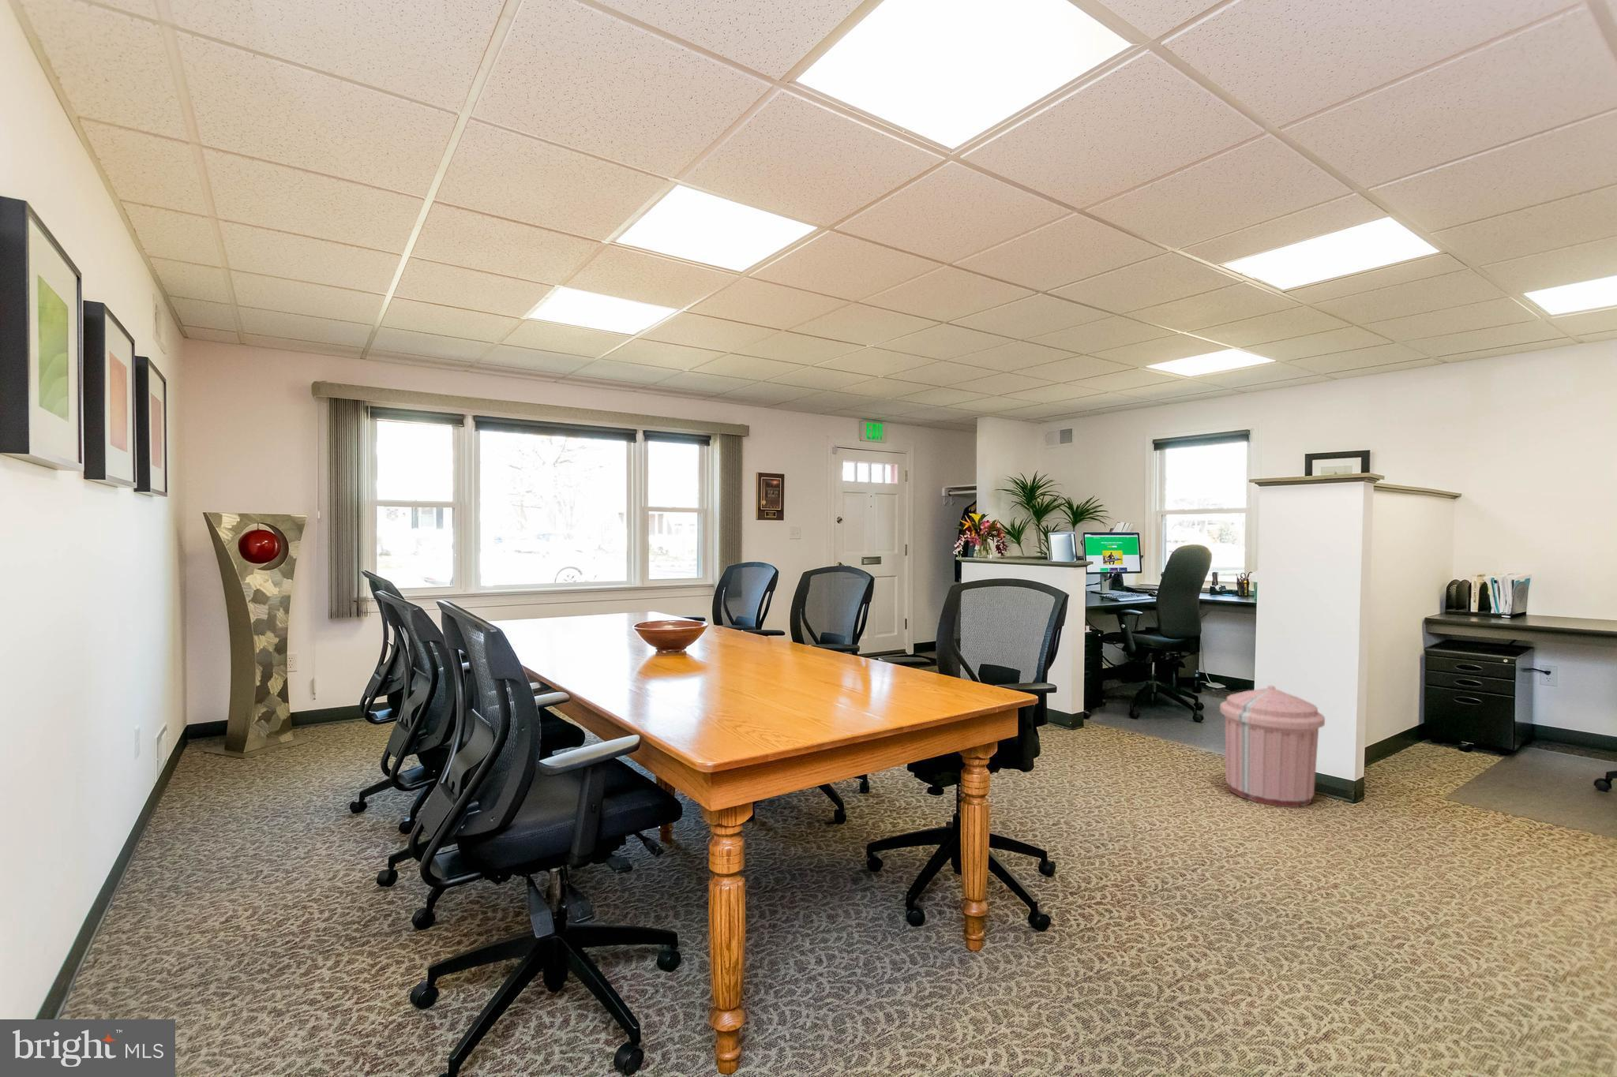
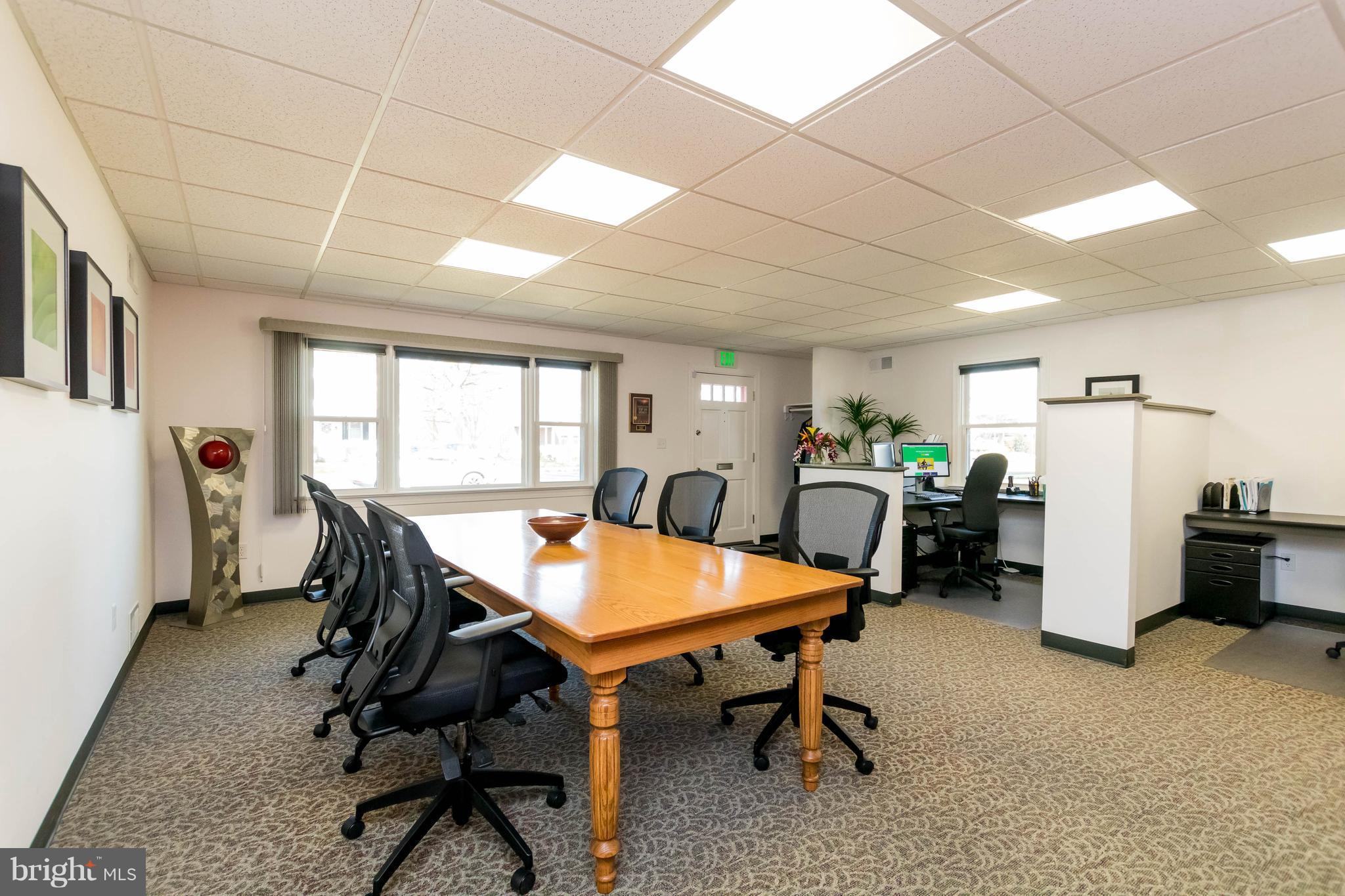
- trash can [1219,685,1326,808]
